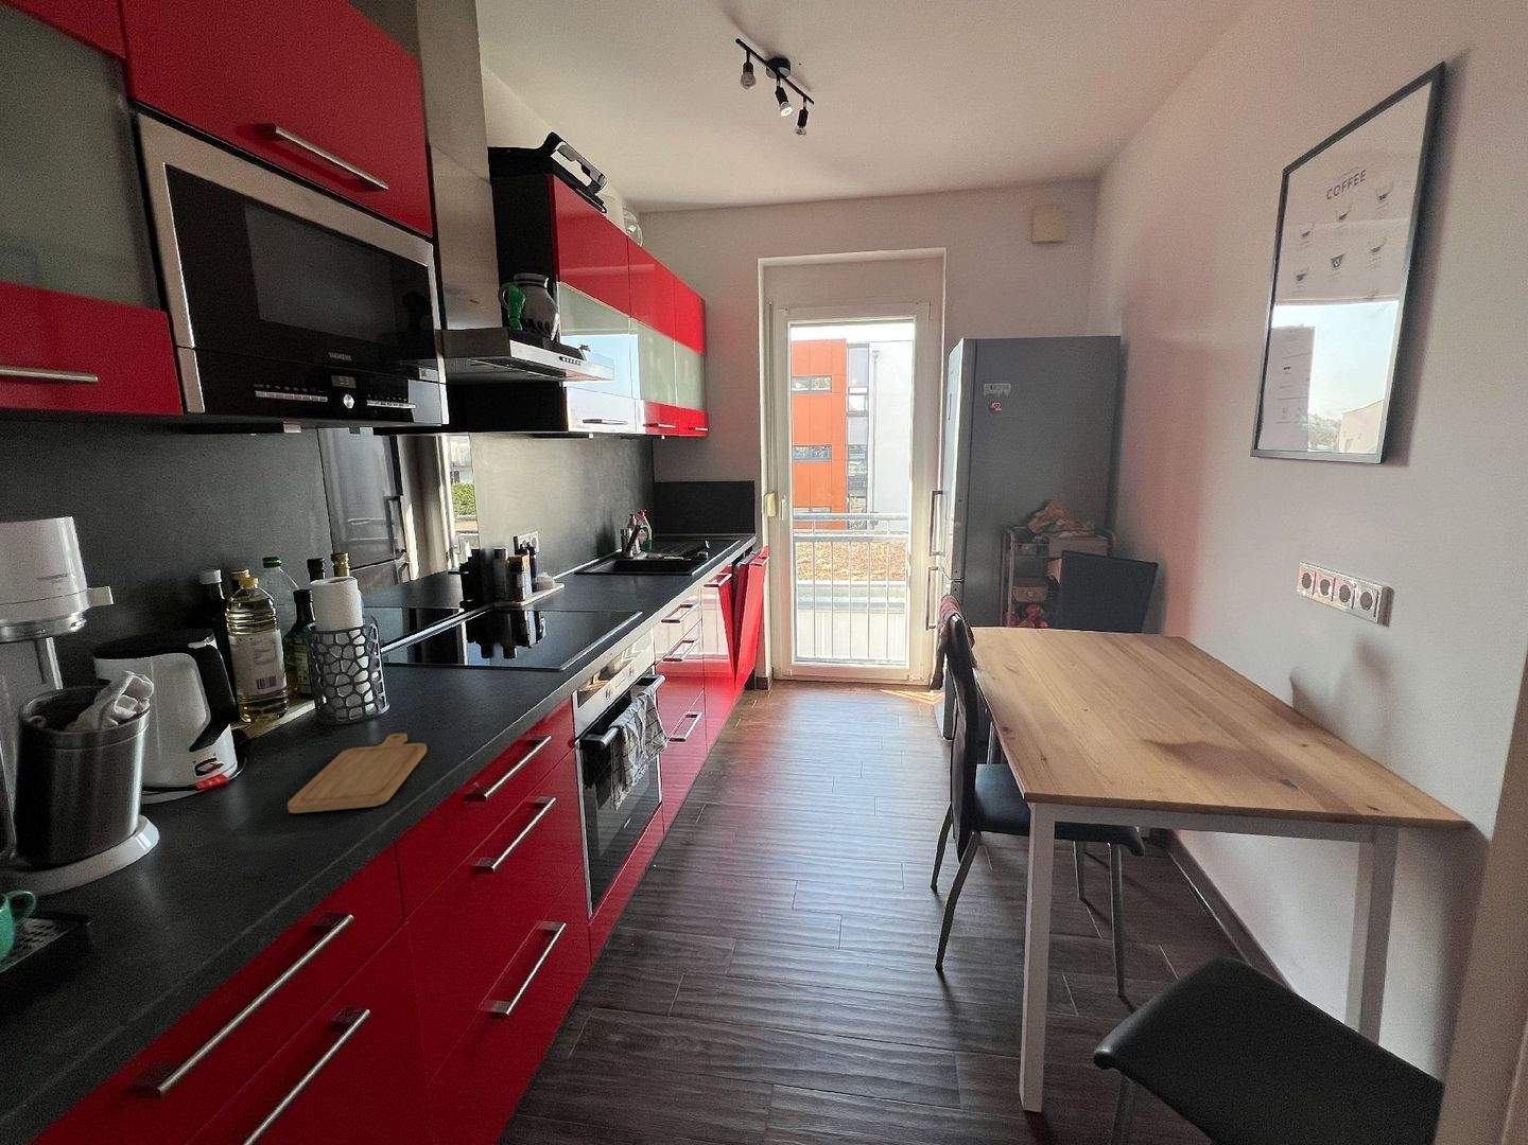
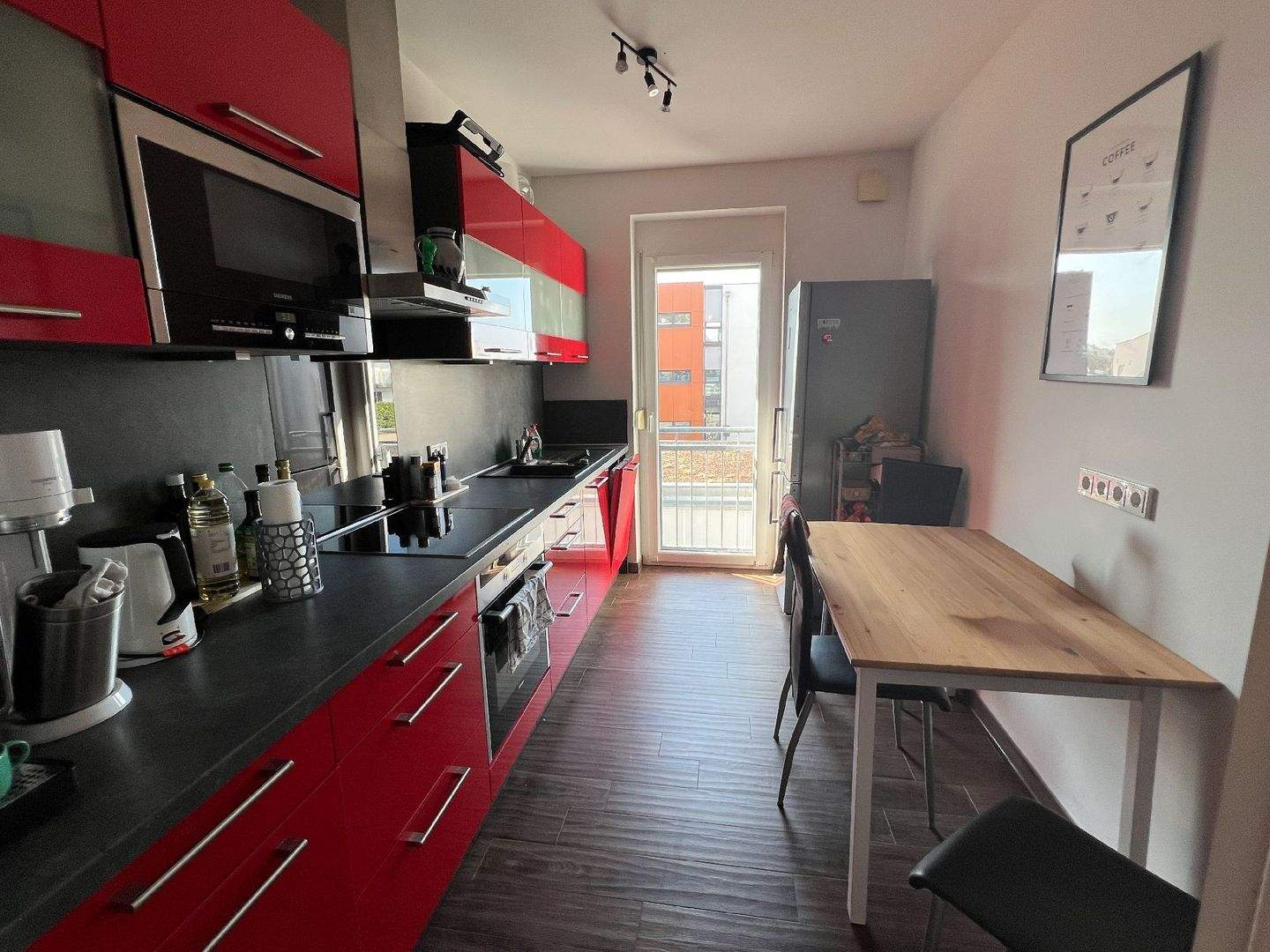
- chopping board [286,732,427,814]
